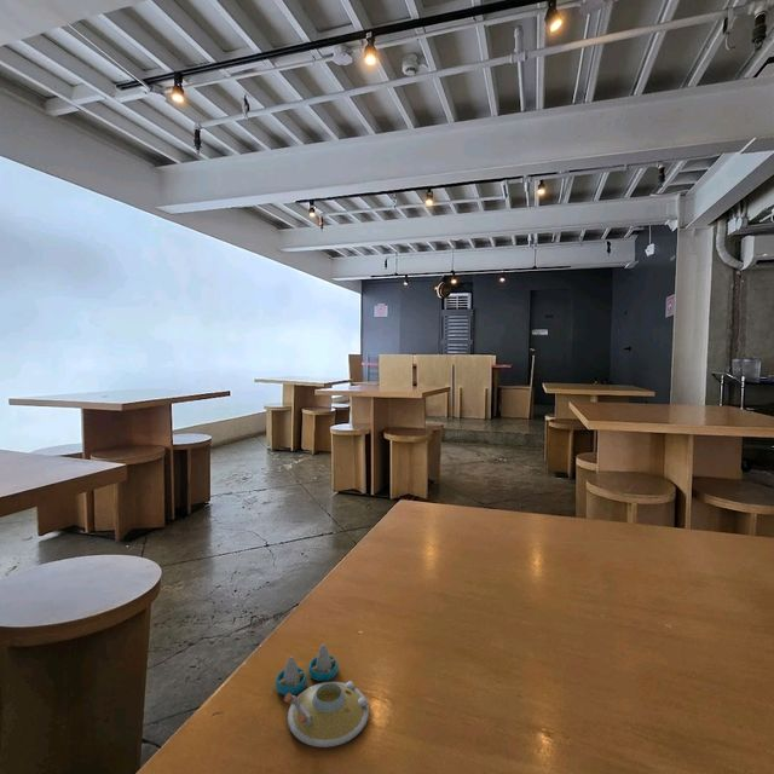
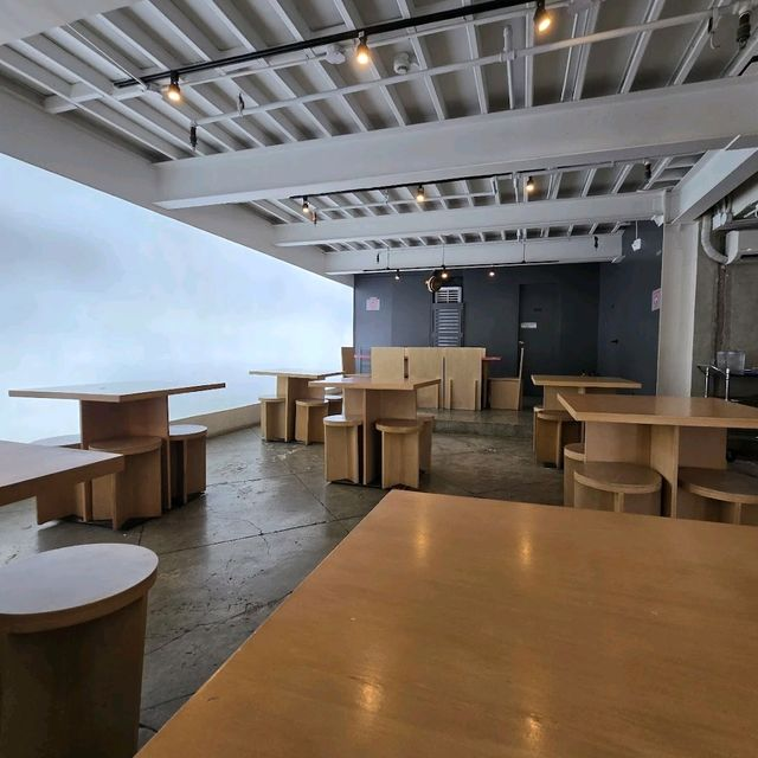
- salt and pepper shaker set [275,643,370,749]
